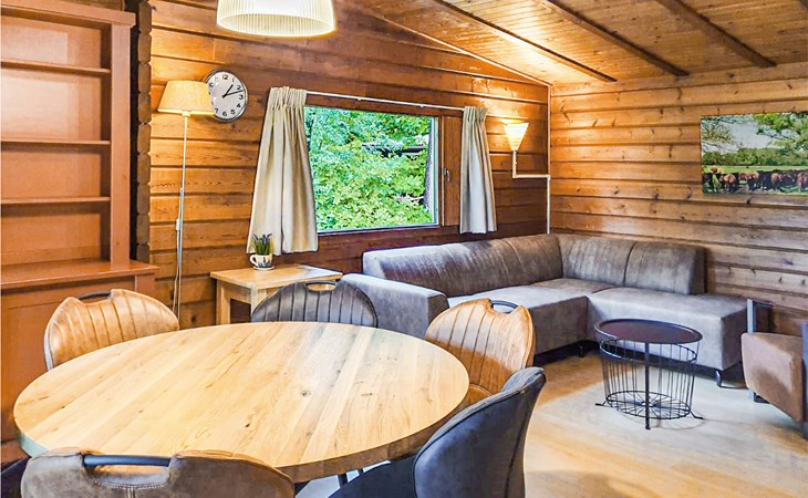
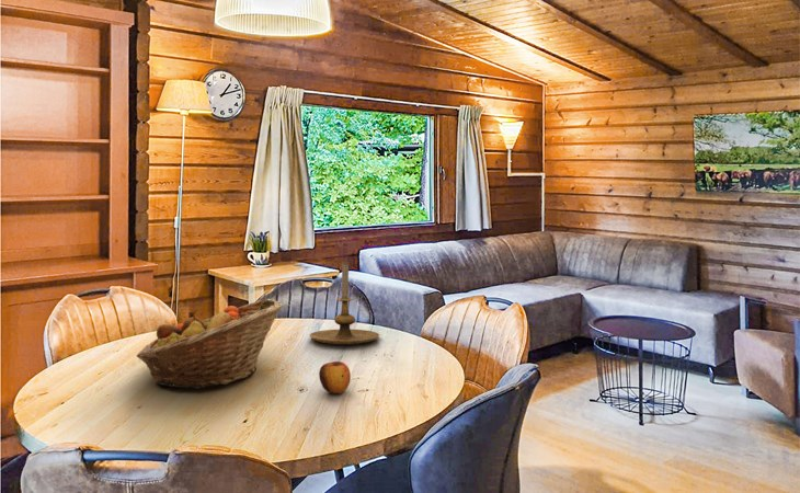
+ candle holder [309,261,380,345]
+ fruit basket [136,298,283,390]
+ apple [318,360,352,394]
